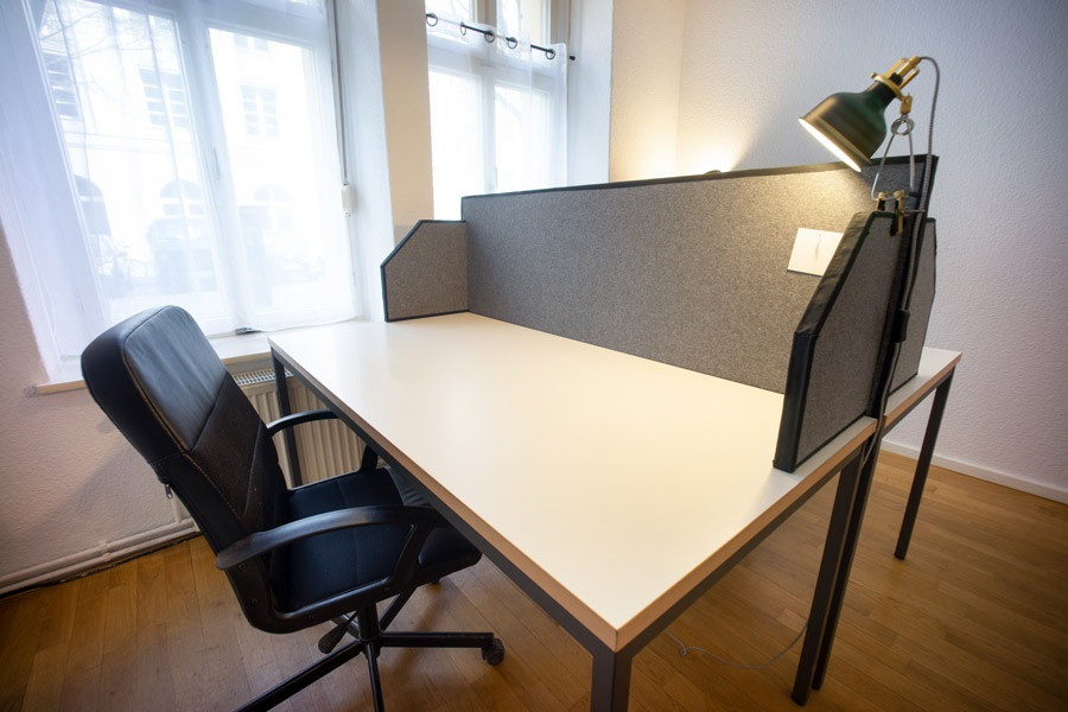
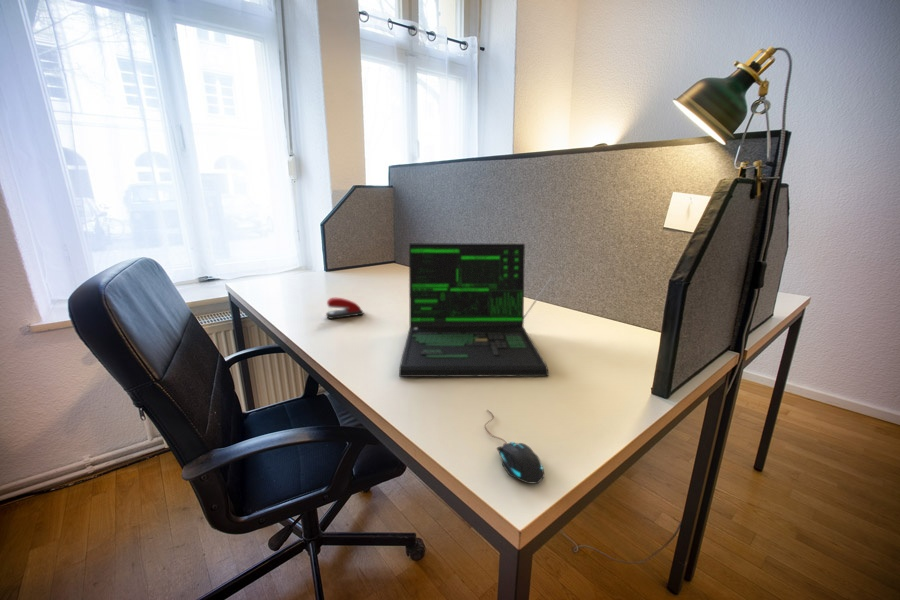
+ mouse [484,409,545,484]
+ laptop [398,243,554,378]
+ stapler [325,297,364,320]
